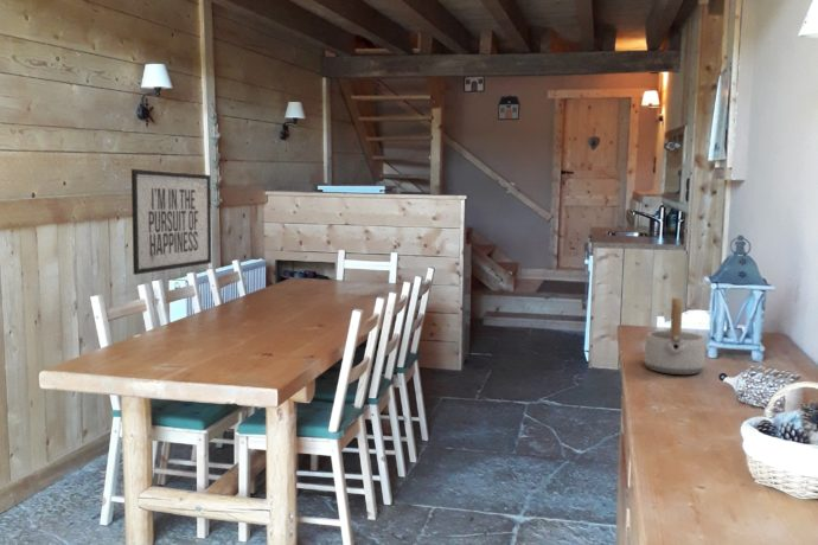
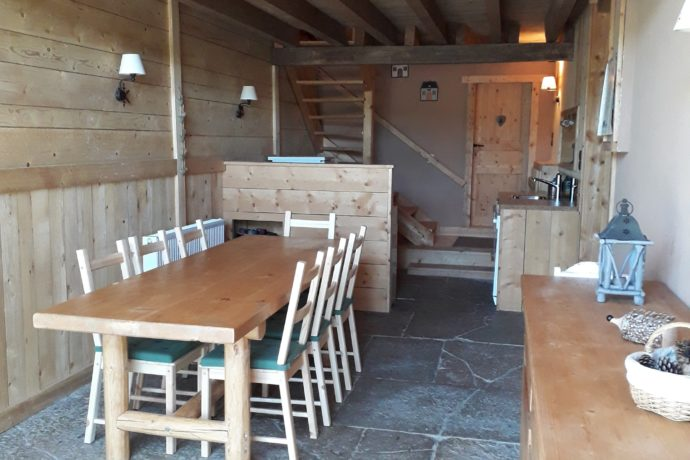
- mirror [130,168,212,276]
- teapot [643,297,707,376]
